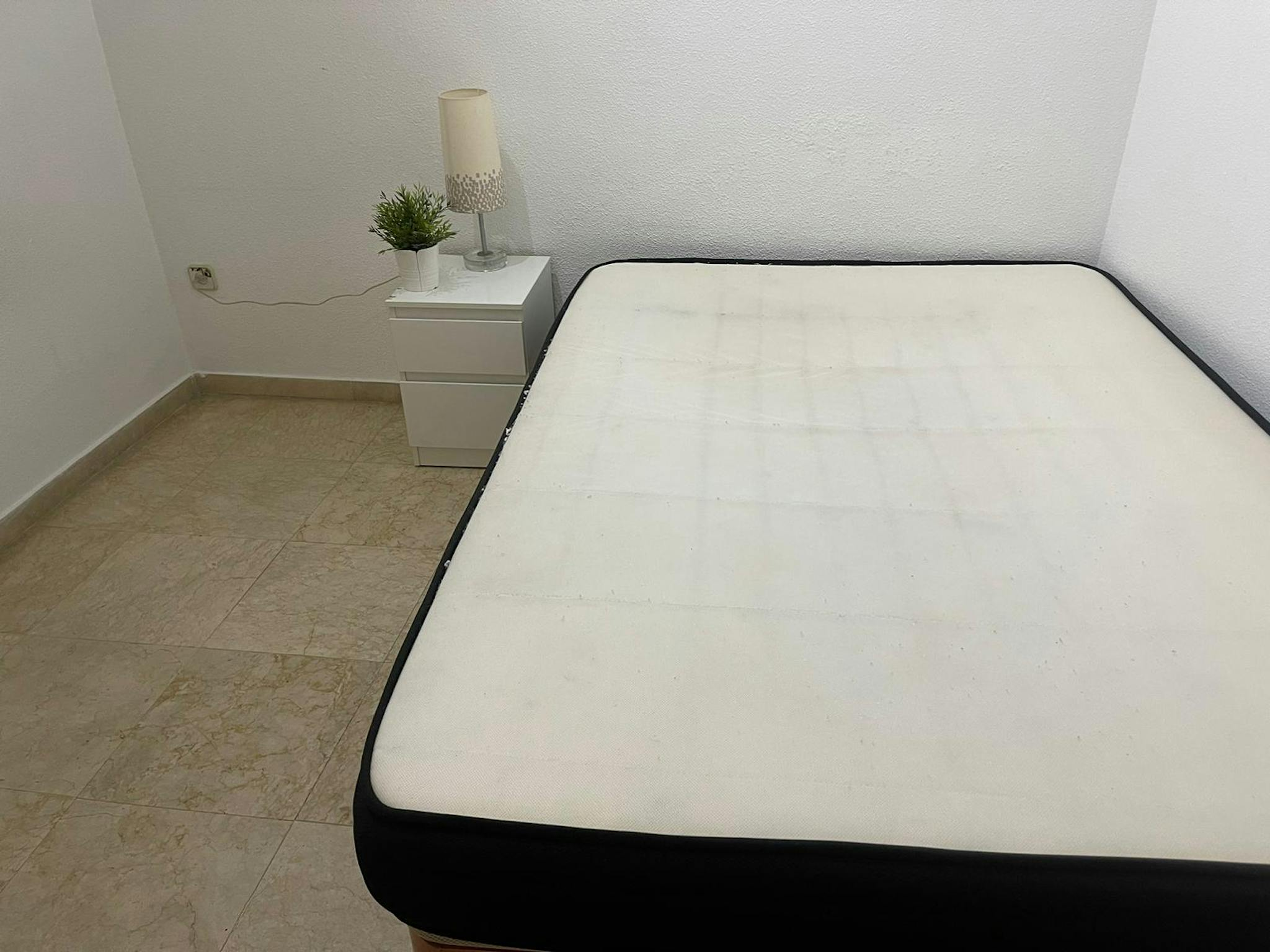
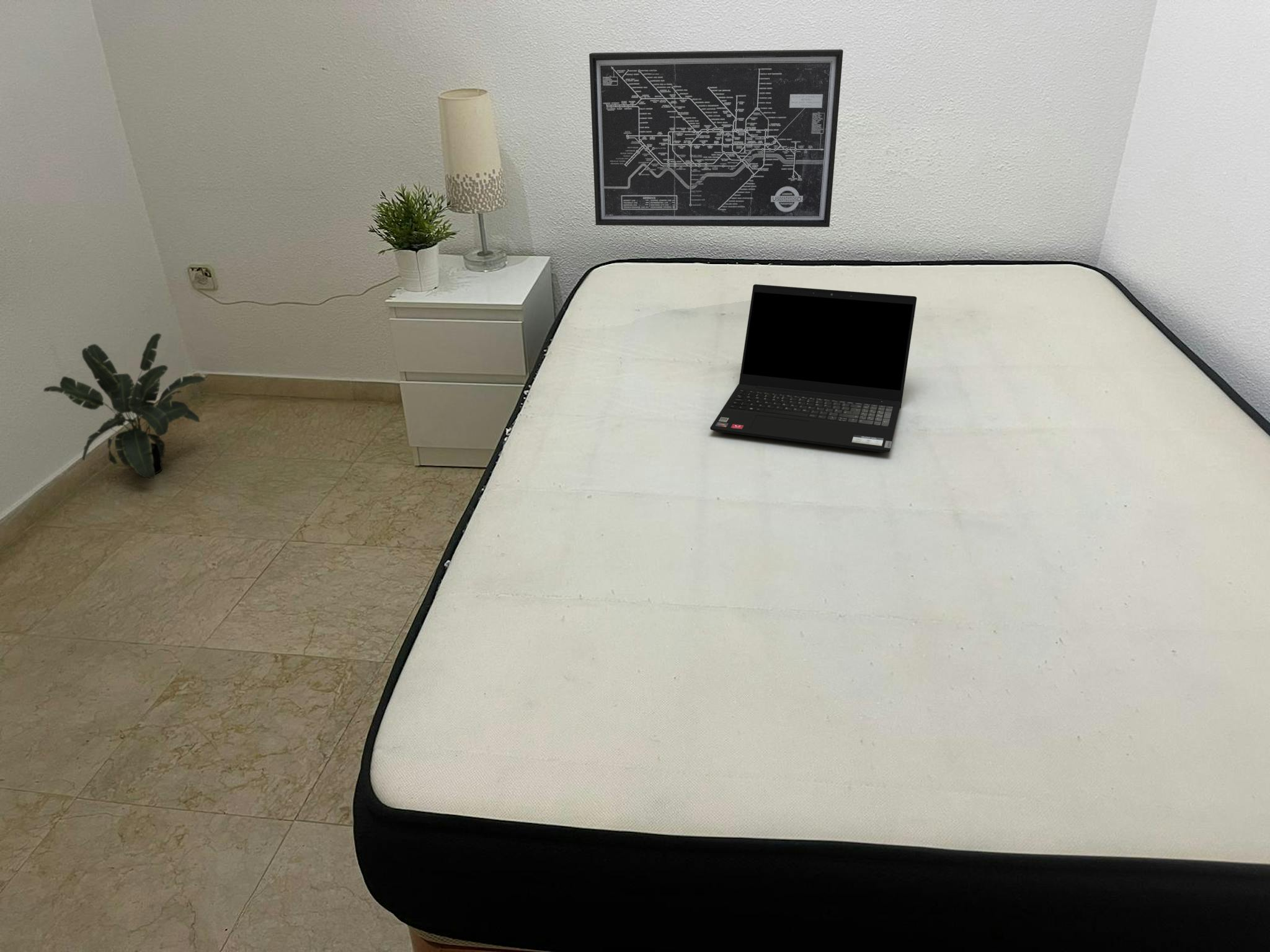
+ potted plant [43,333,205,479]
+ wall art [588,49,844,227]
+ laptop computer [709,284,917,453]
